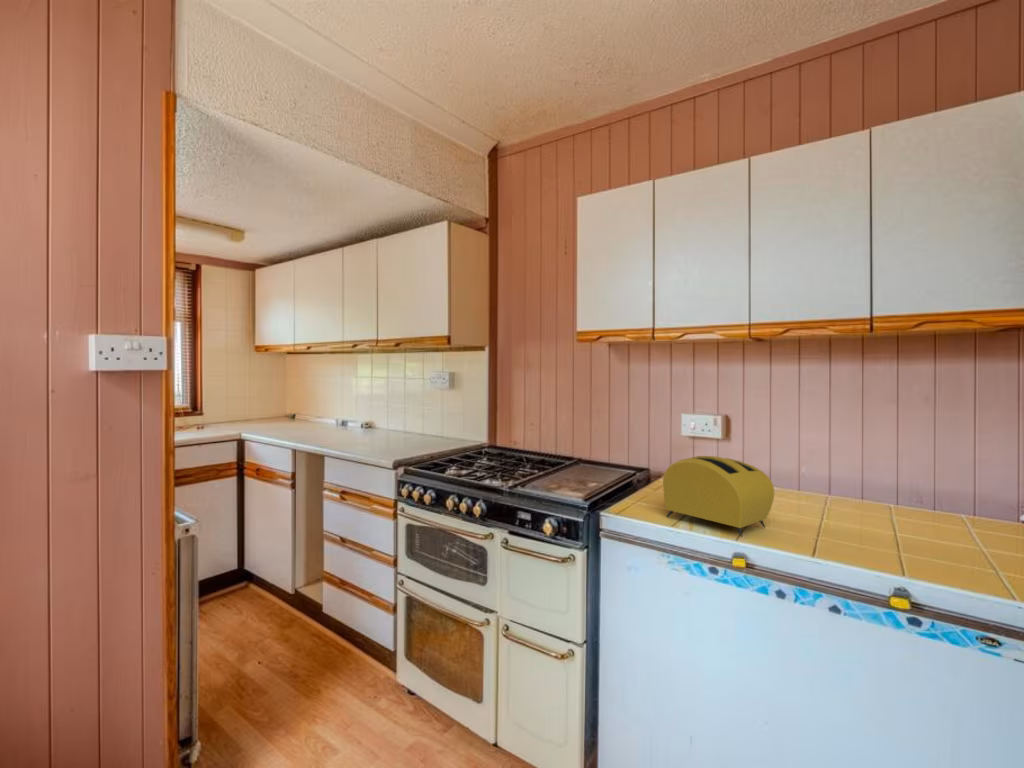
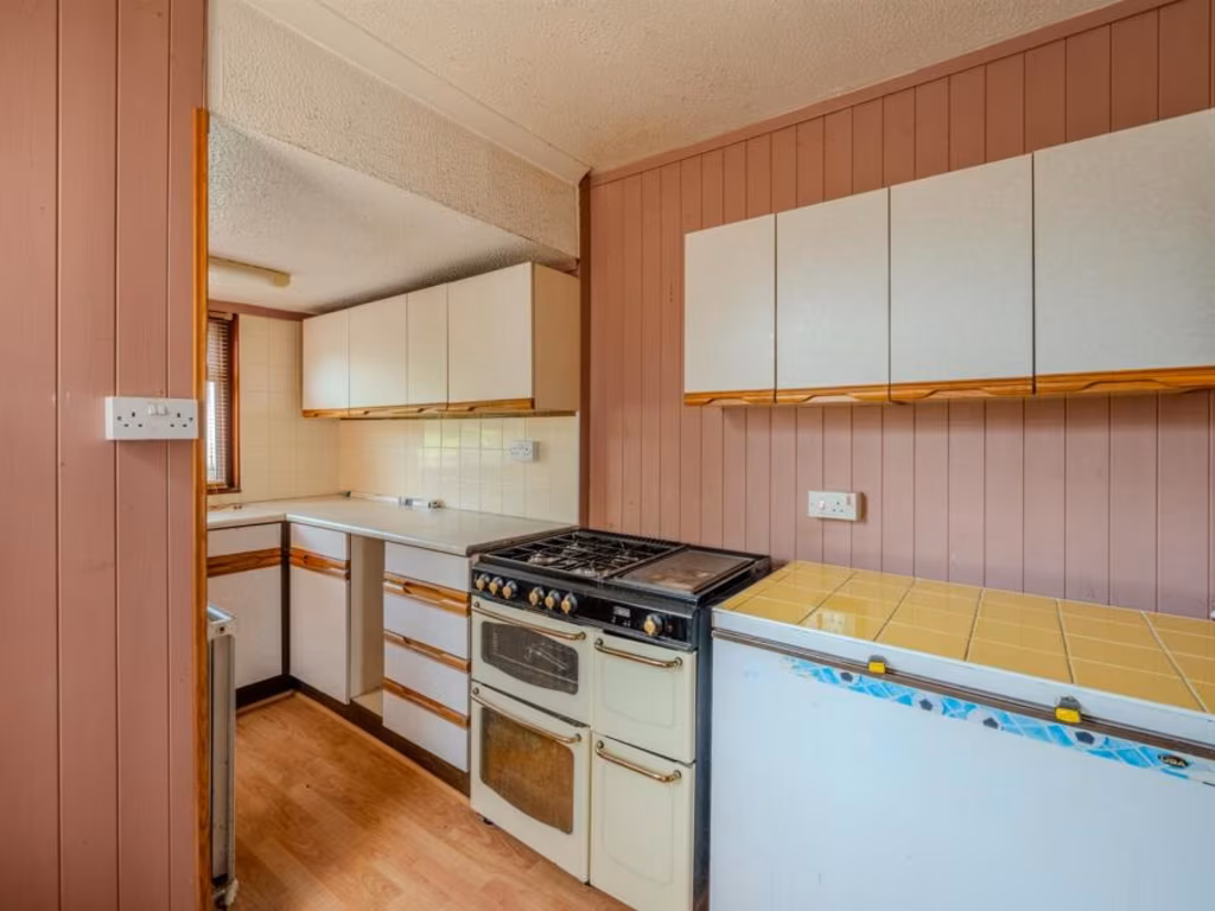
- toaster [662,455,775,538]
